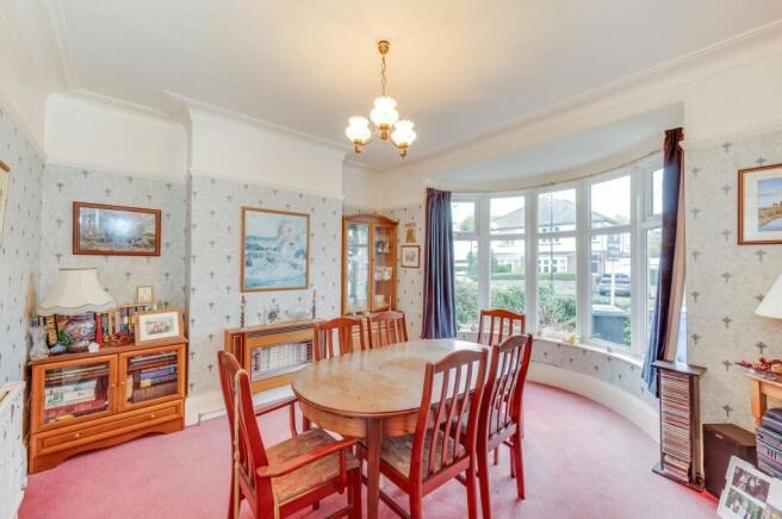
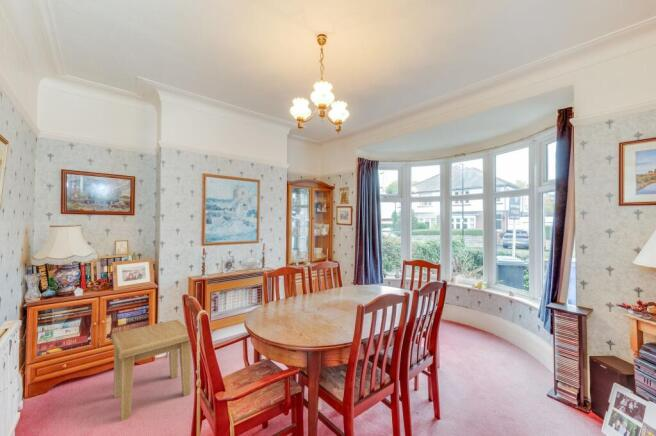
+ side table [110,318,192,422]
